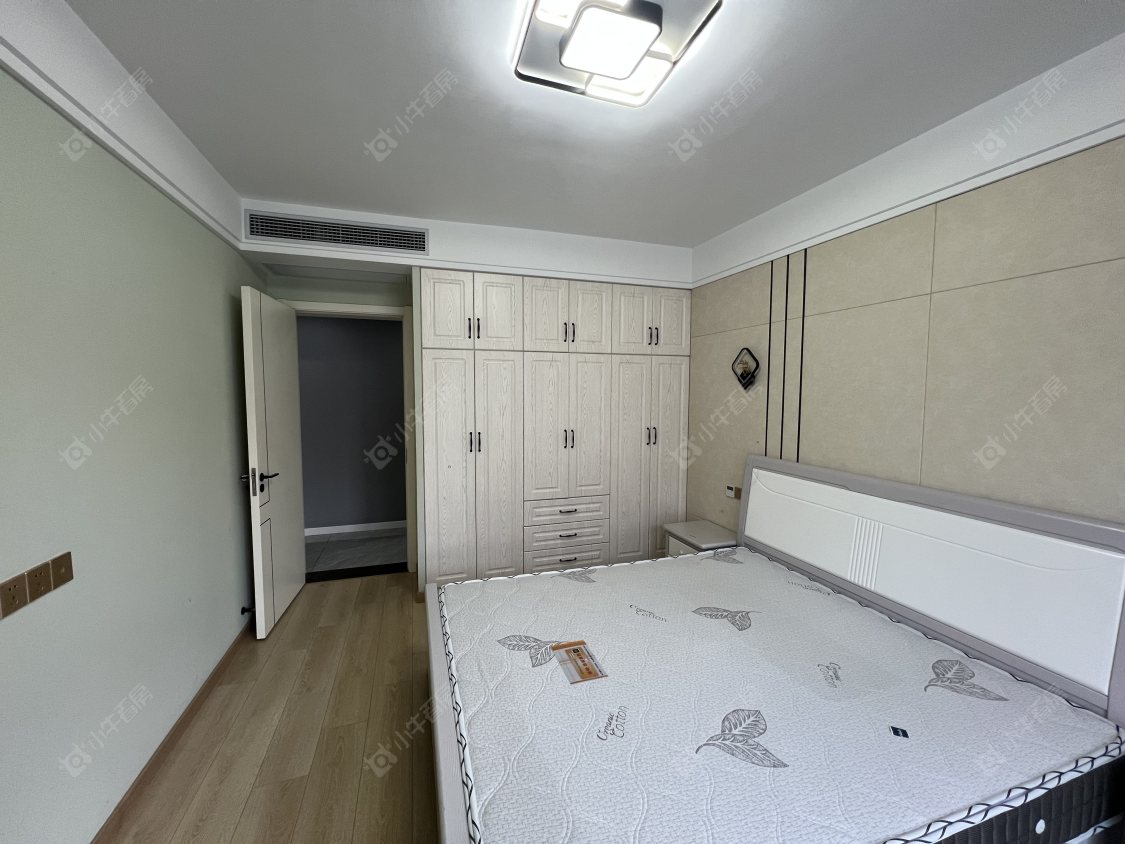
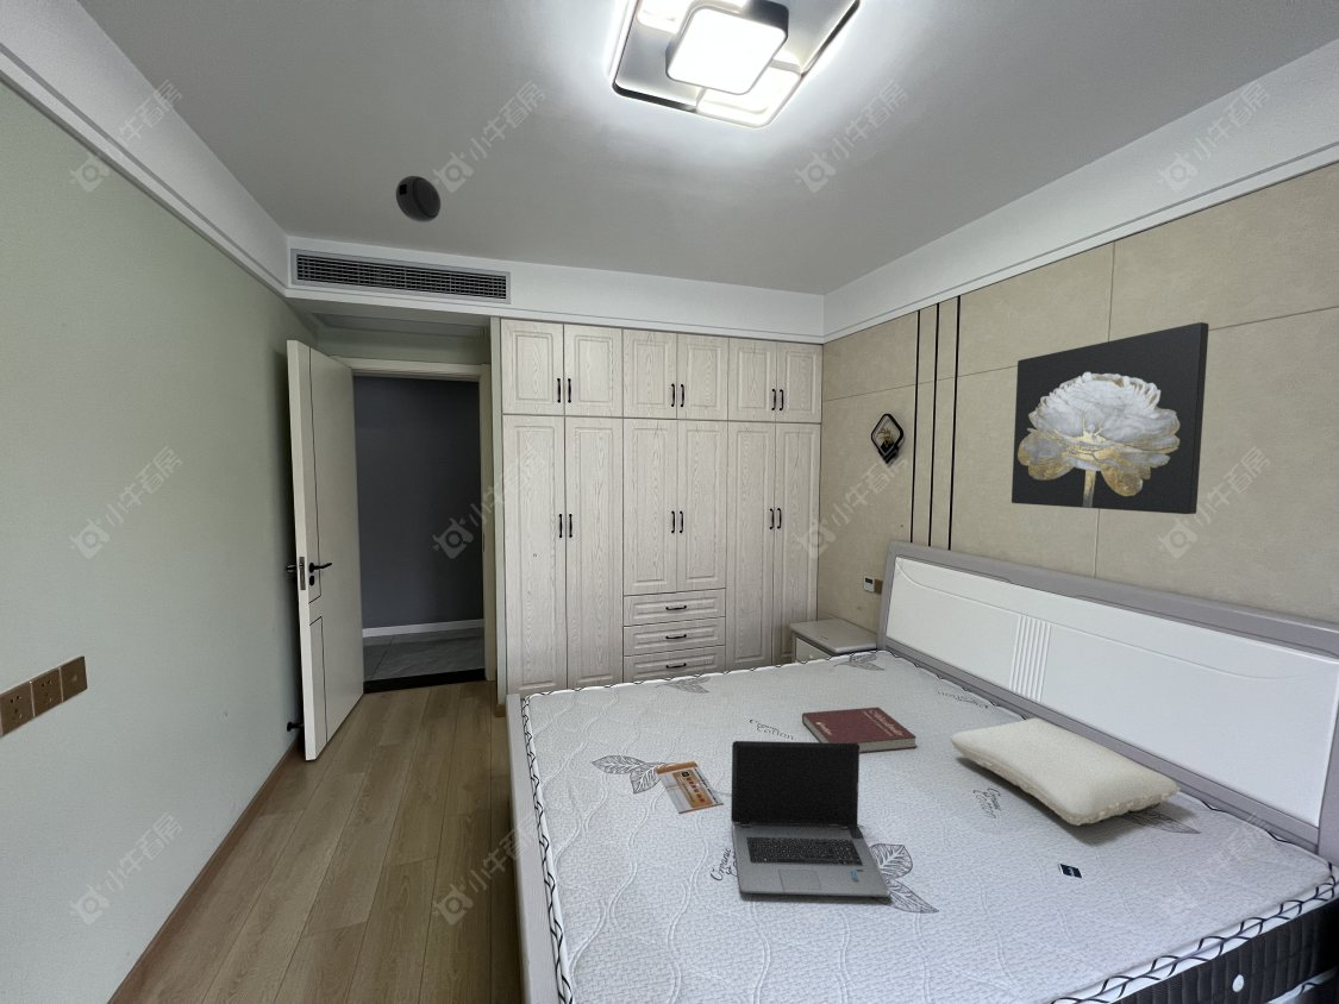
+ book [801,707,918,754]
+ pillow [949,717,1182,827]
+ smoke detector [395,175,442,224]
+ laptop computer [730,740,891,898]
+ wall art [1010,321,1209,515]
